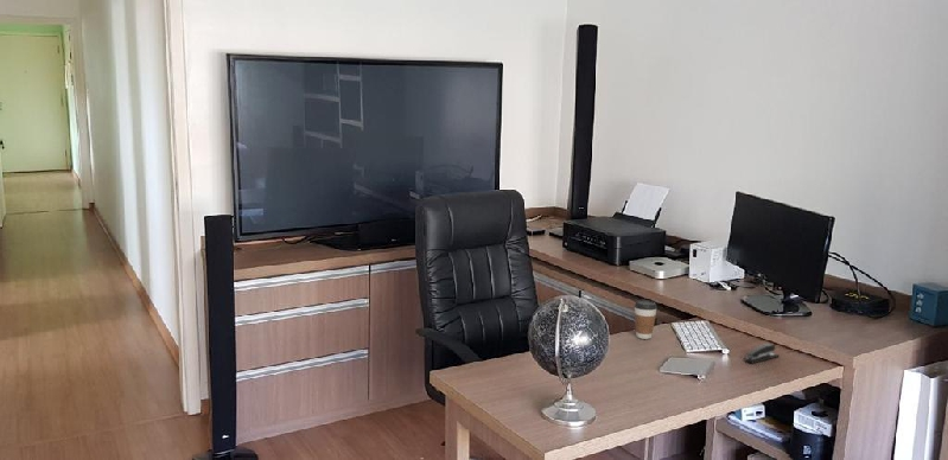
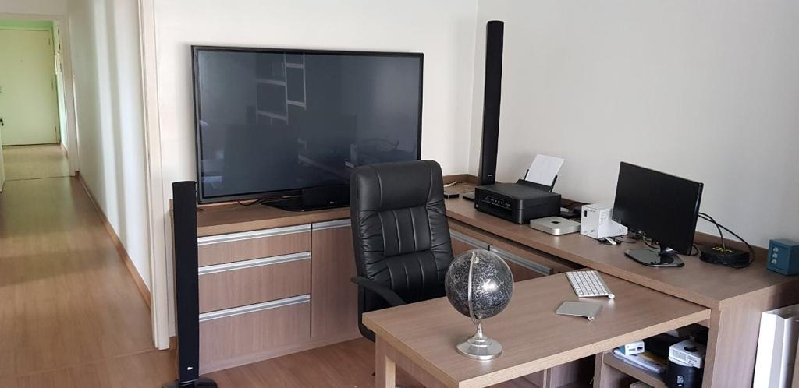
- stapler [743,341,781,364]
- coffee cup [634,299,658,340]
